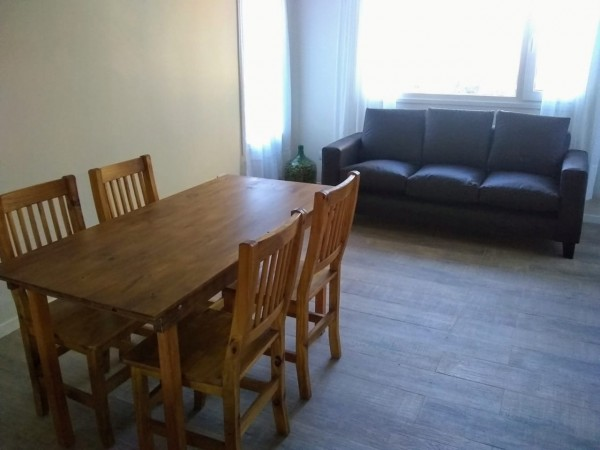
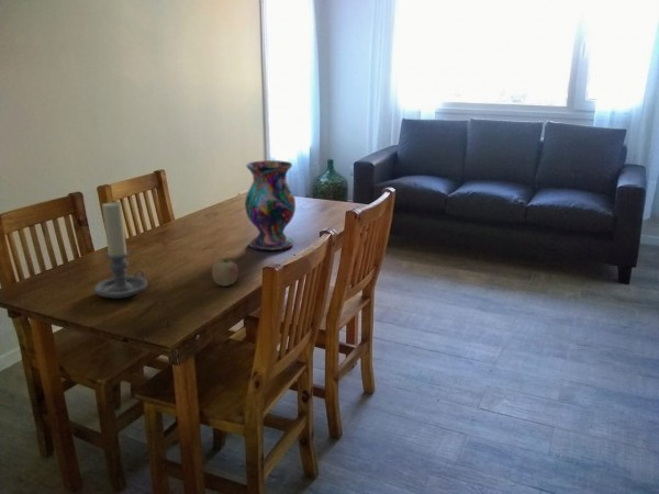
+ apple [211,257,239,288]
+ candle holder [93,201,148,300]
+ vase [244,159,297,251]
